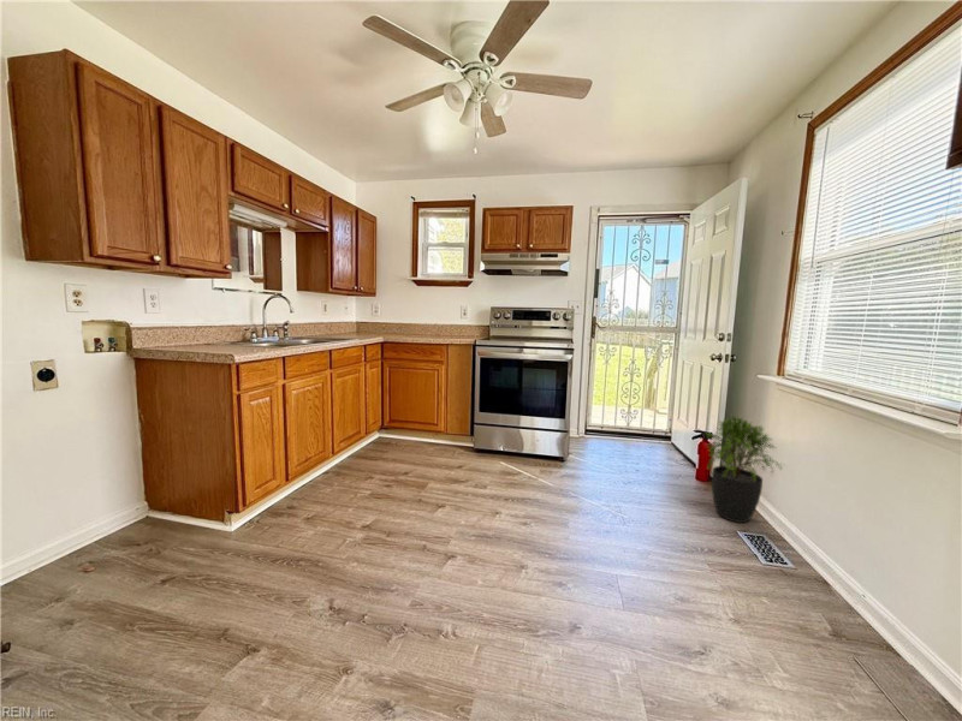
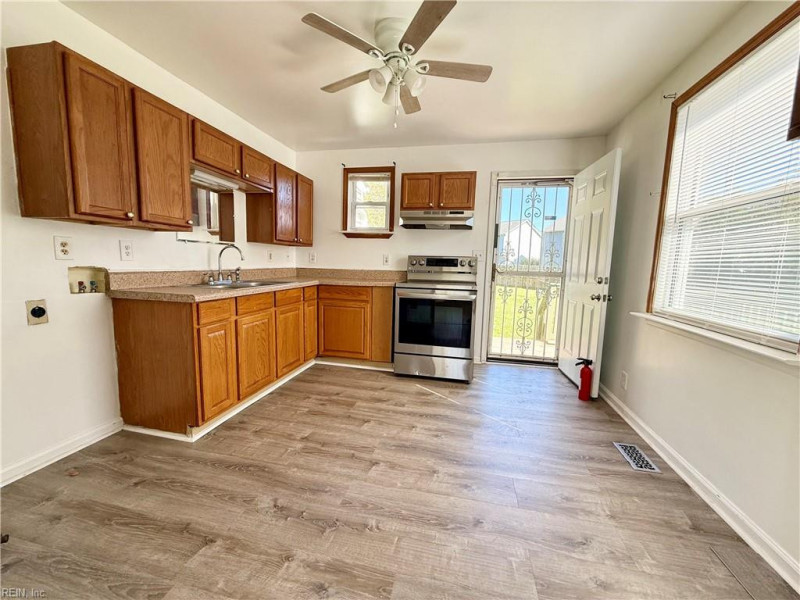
- potted plant [705,416,785,524]
